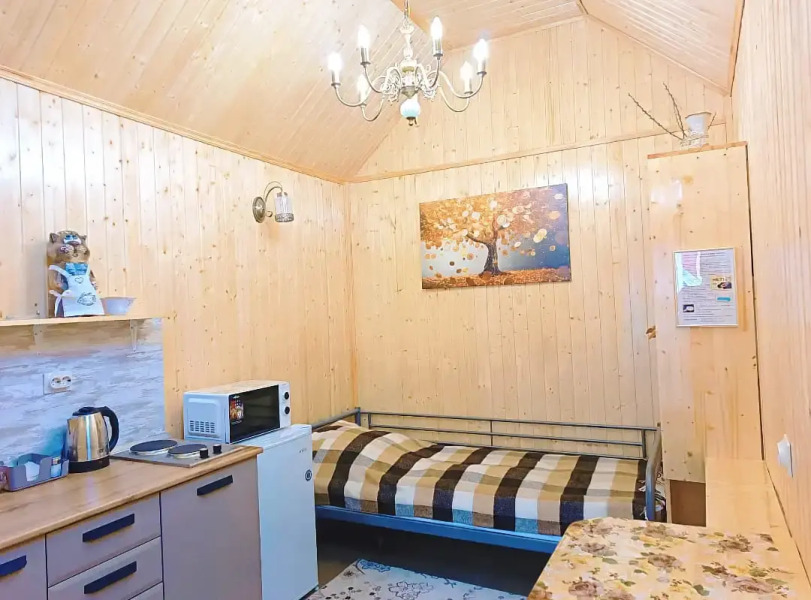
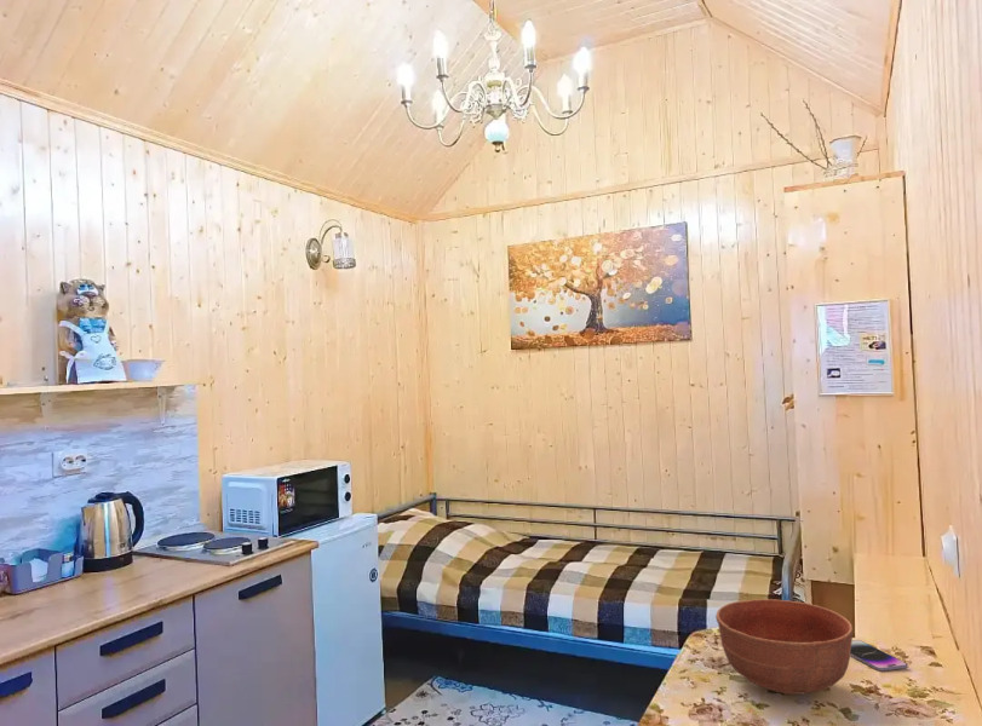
+ smartphone [850,639,908,672]
+ bowl [714,598,855,696]
